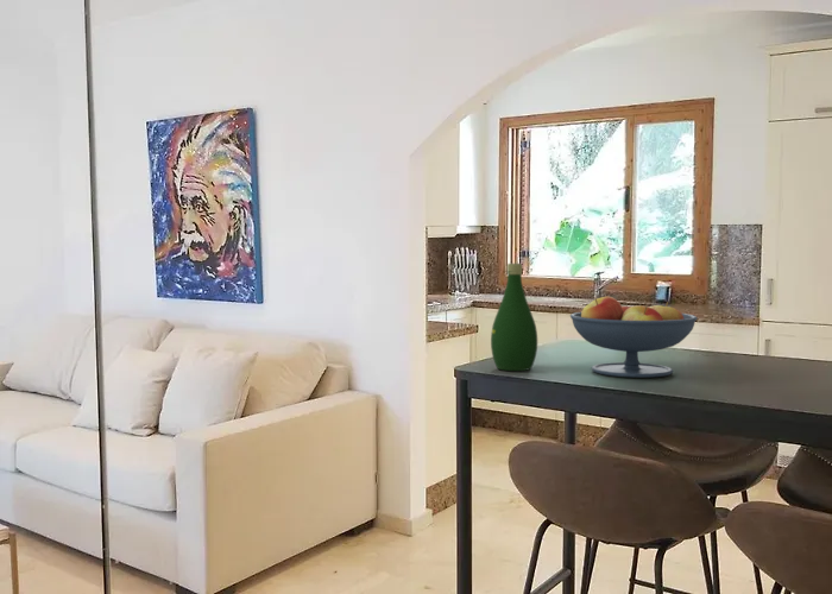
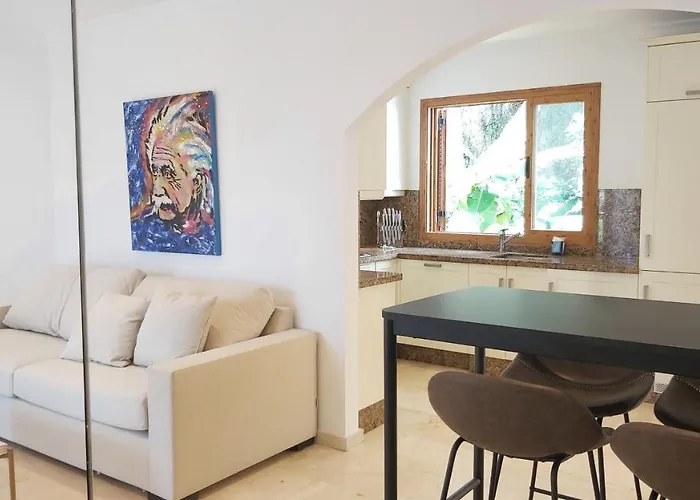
- fruit bowl [569,296,699,379]
- bottle [490,263,538,372]
